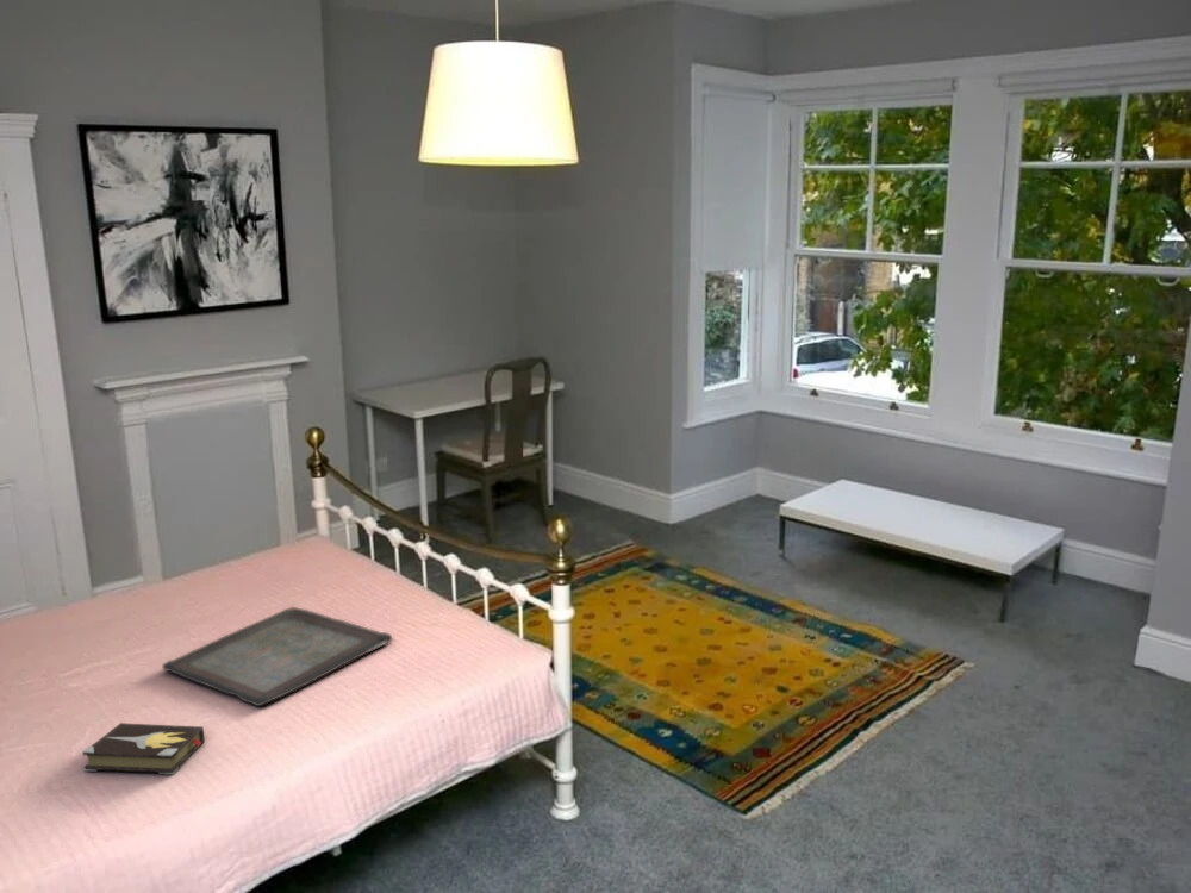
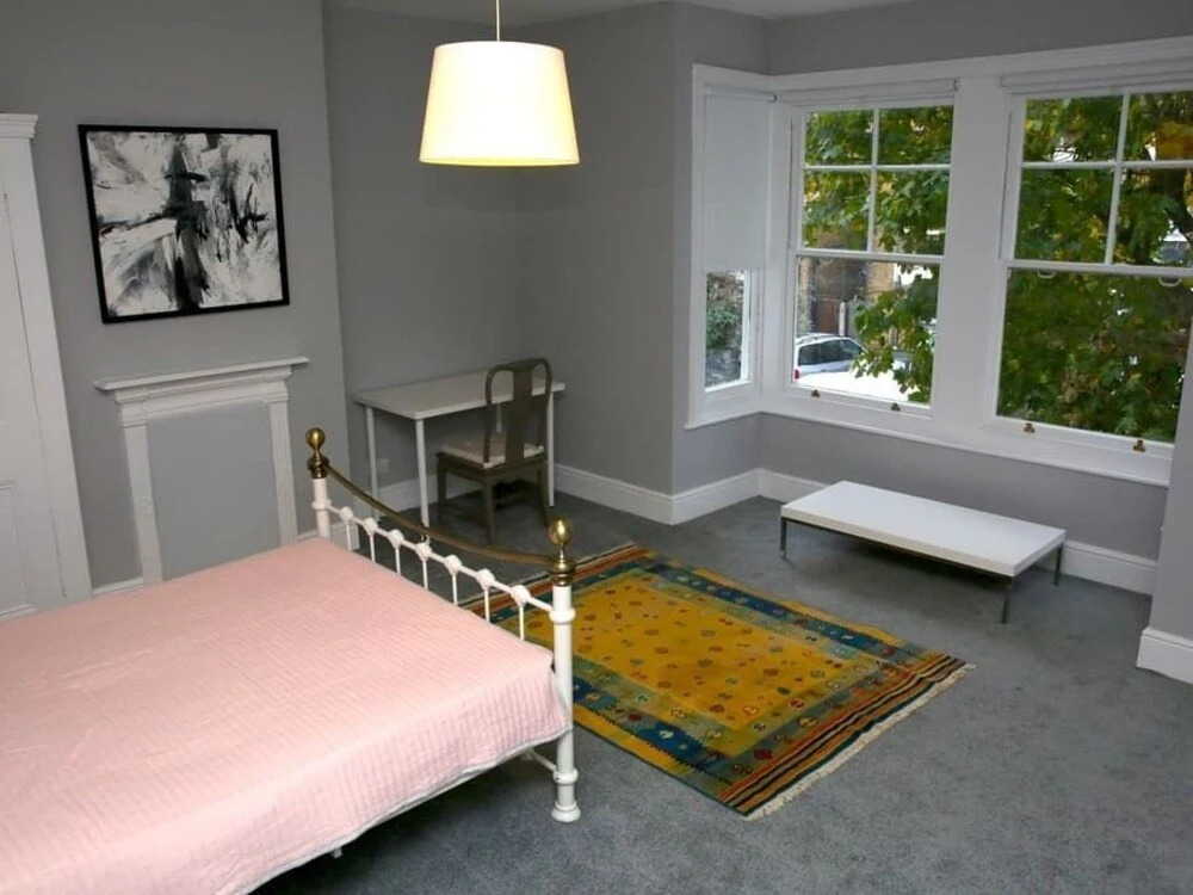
- serving tray [161,606,394,707]
- hardback book [81,722,206,776]
